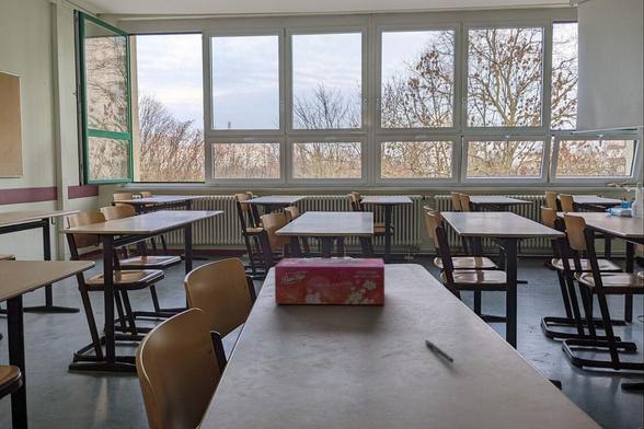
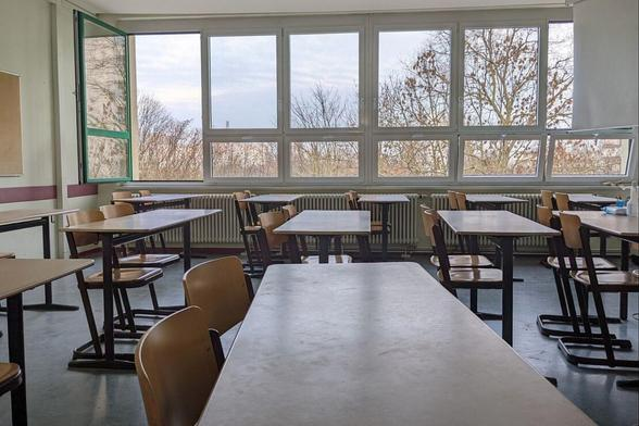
- tissue box [274,257,386,305]
- pen [424,339,455,363]
